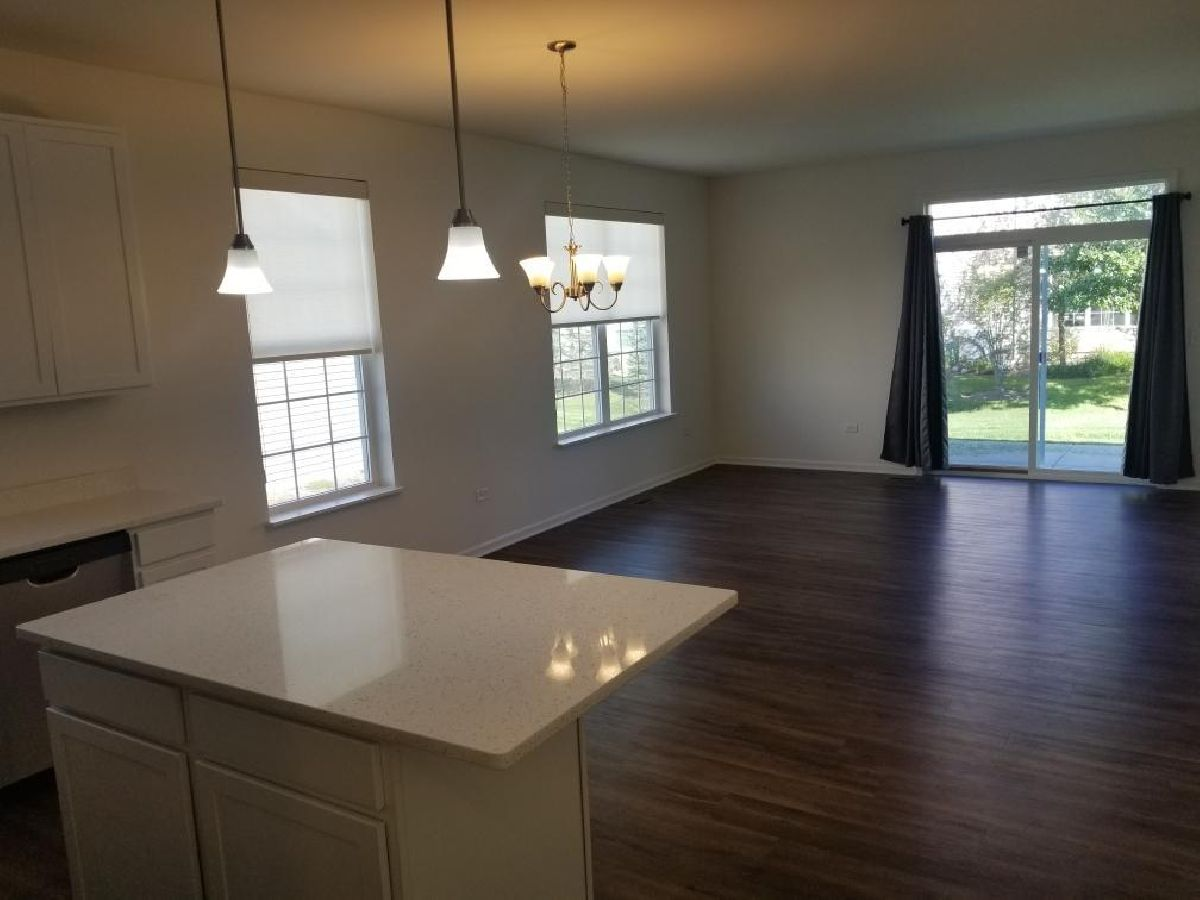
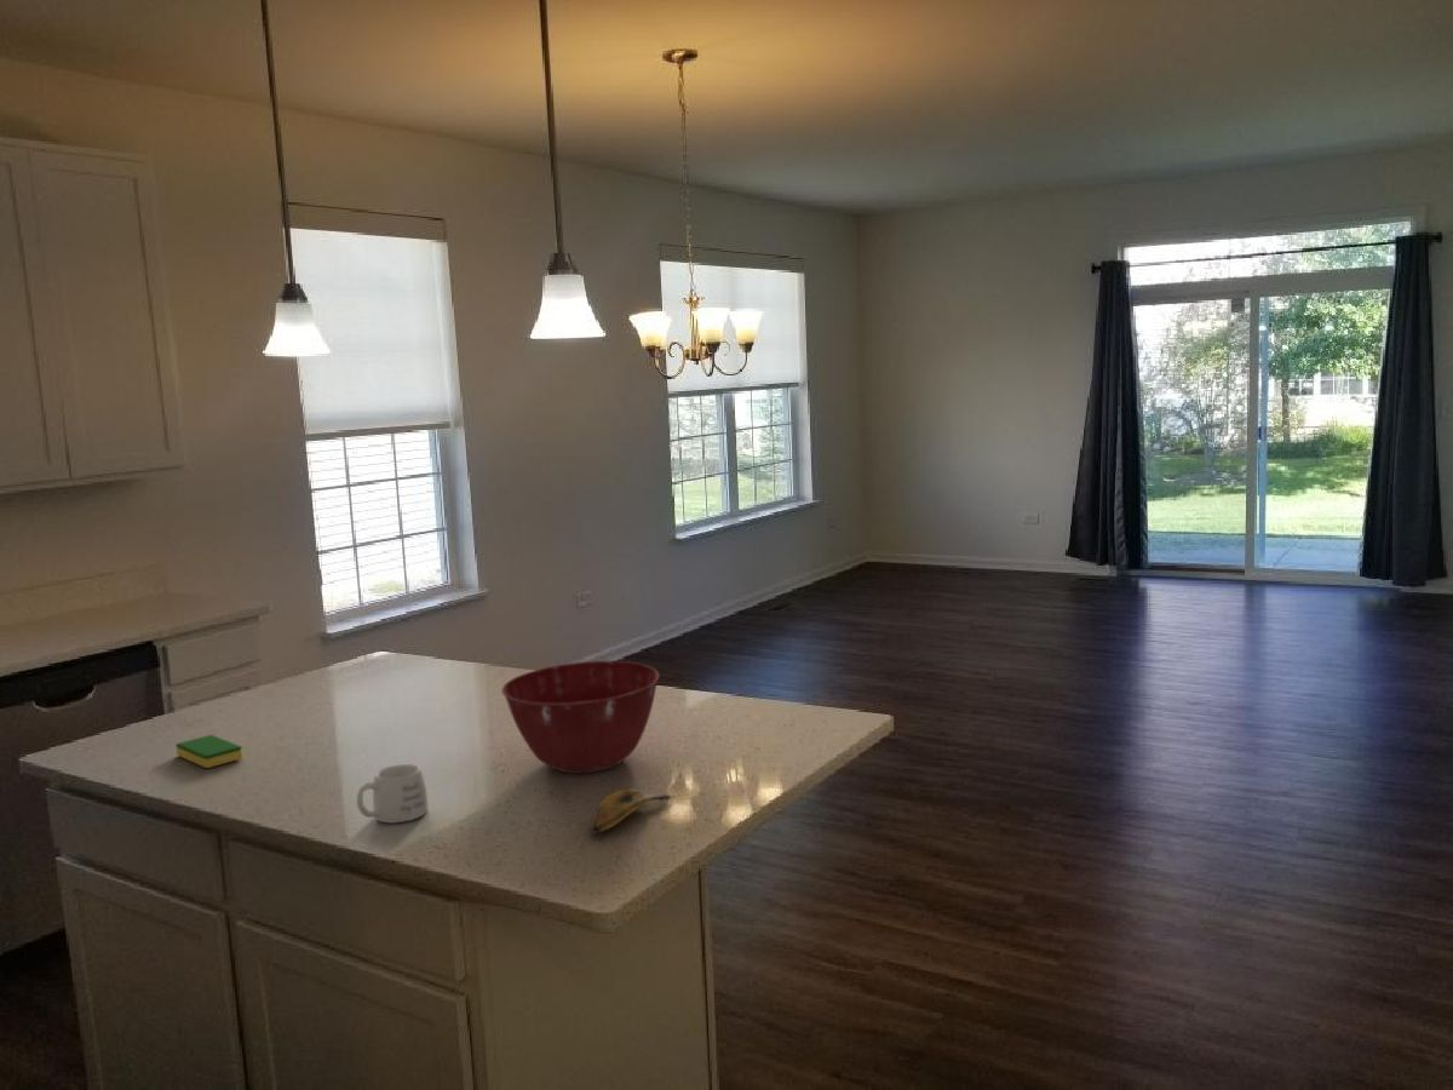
+ banana [590,787,676,834]
+ mug [356,763,430,824]
+ mixing bowl [500,660,660,774]
+ dish sponge [174,734,245,769]
